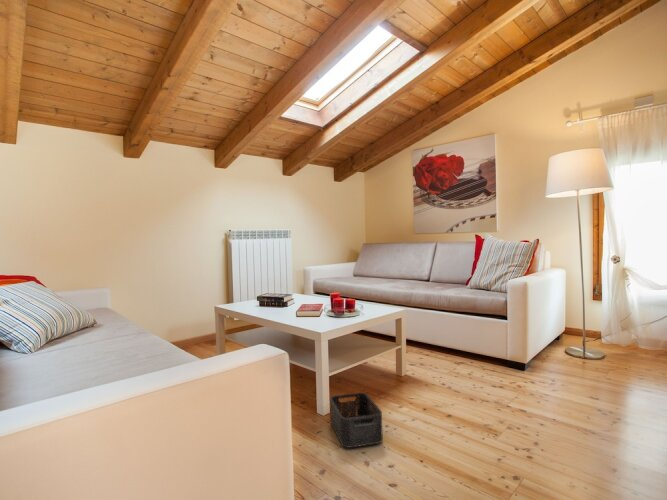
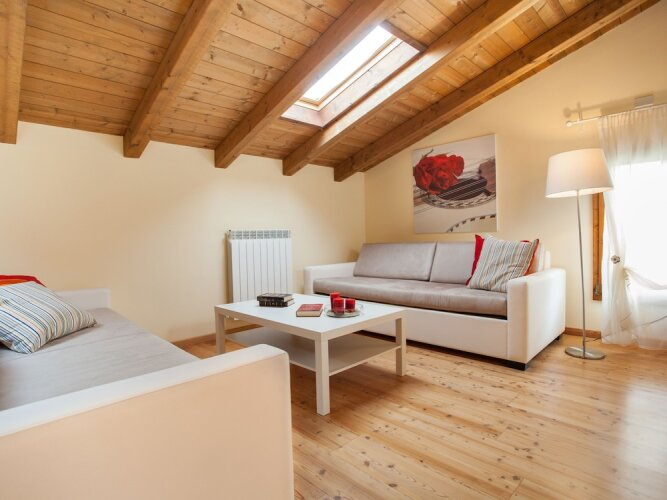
- storage bin [329,392,384,449]
